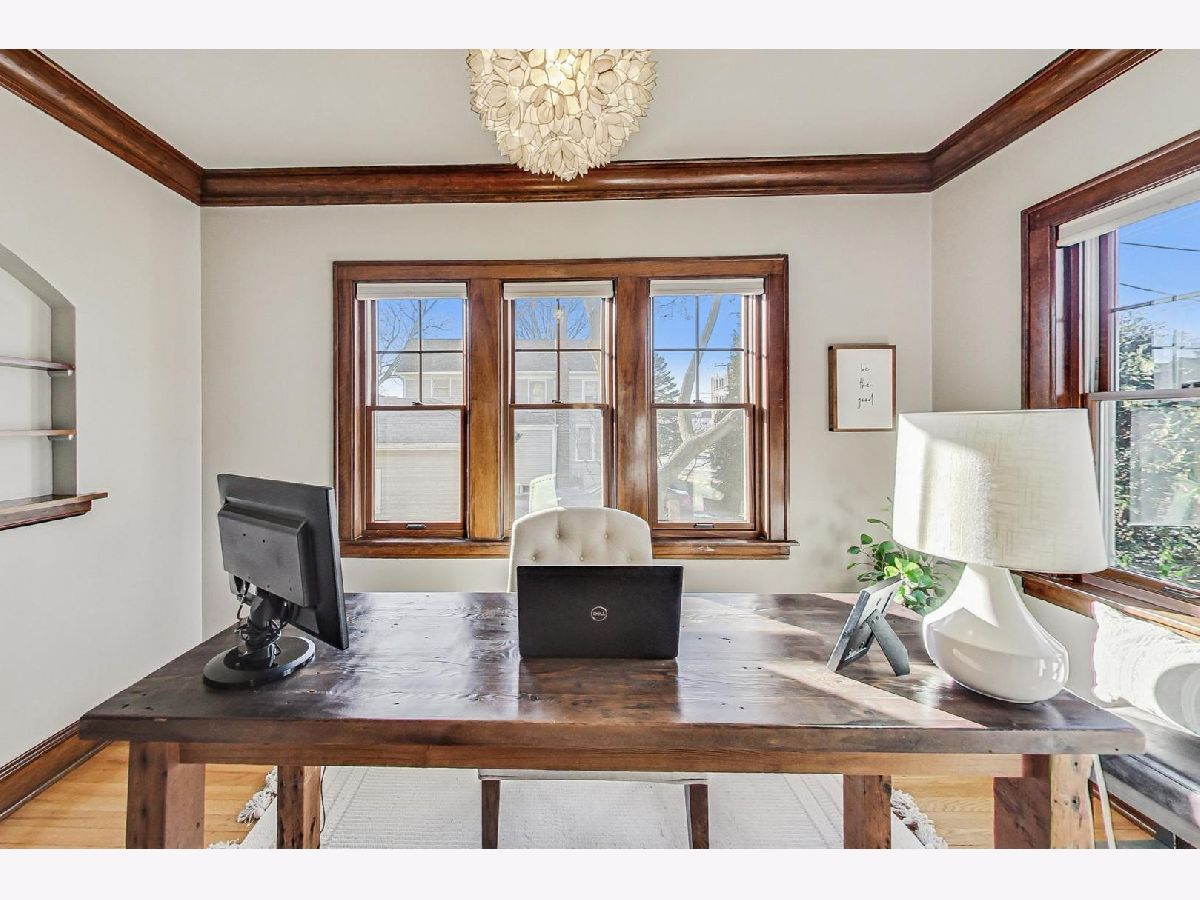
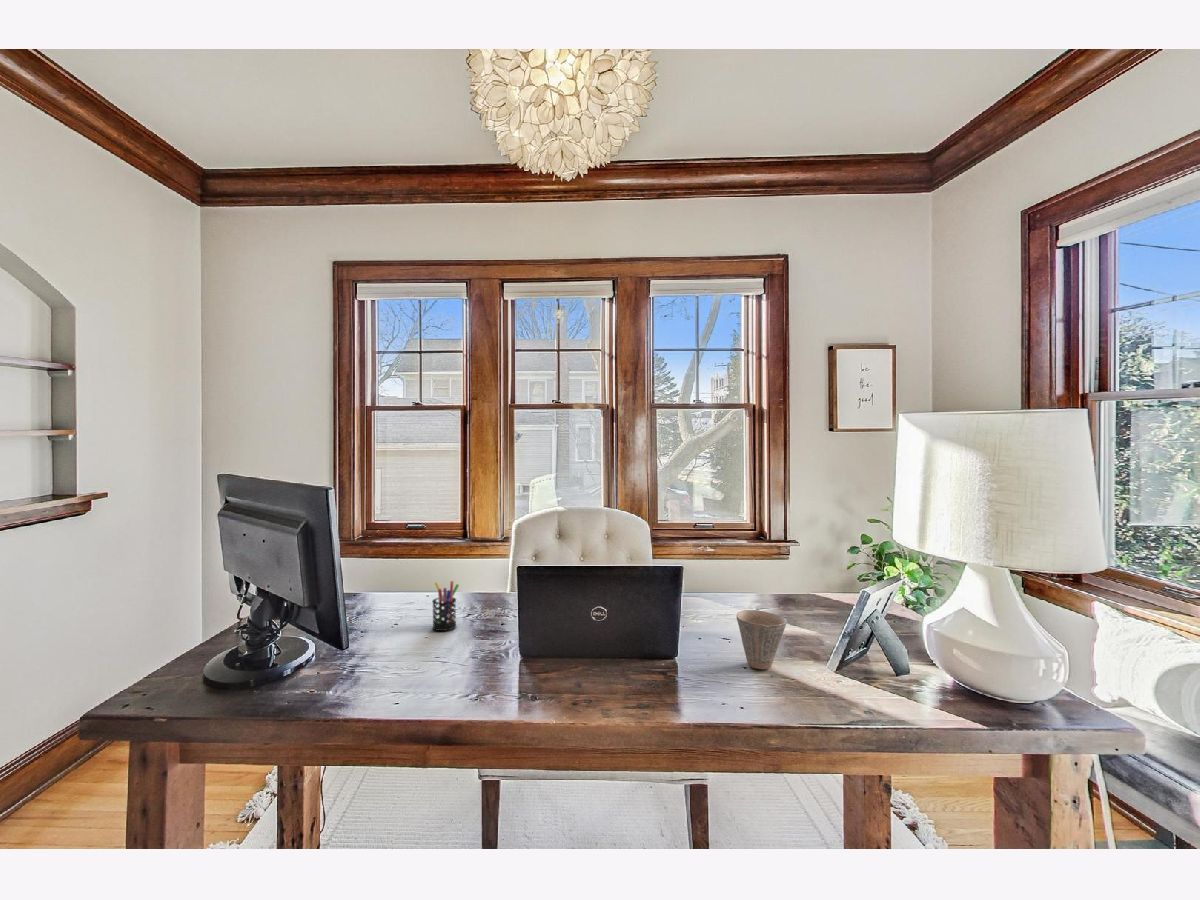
+ pen holder [431,580,460,632]
+ cup [735,609,788,670]
